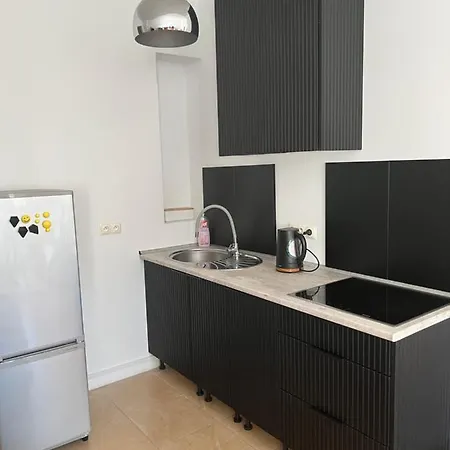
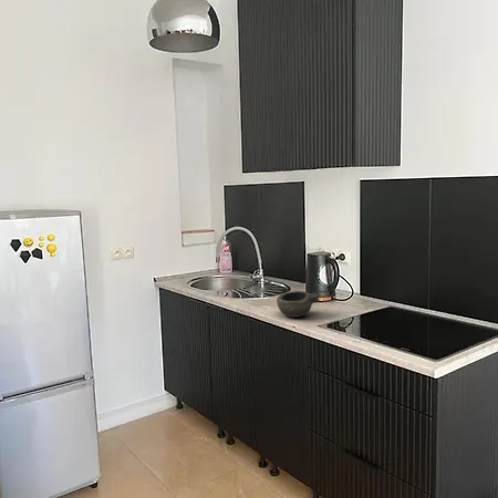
+ bowl [276,290,320,319]
